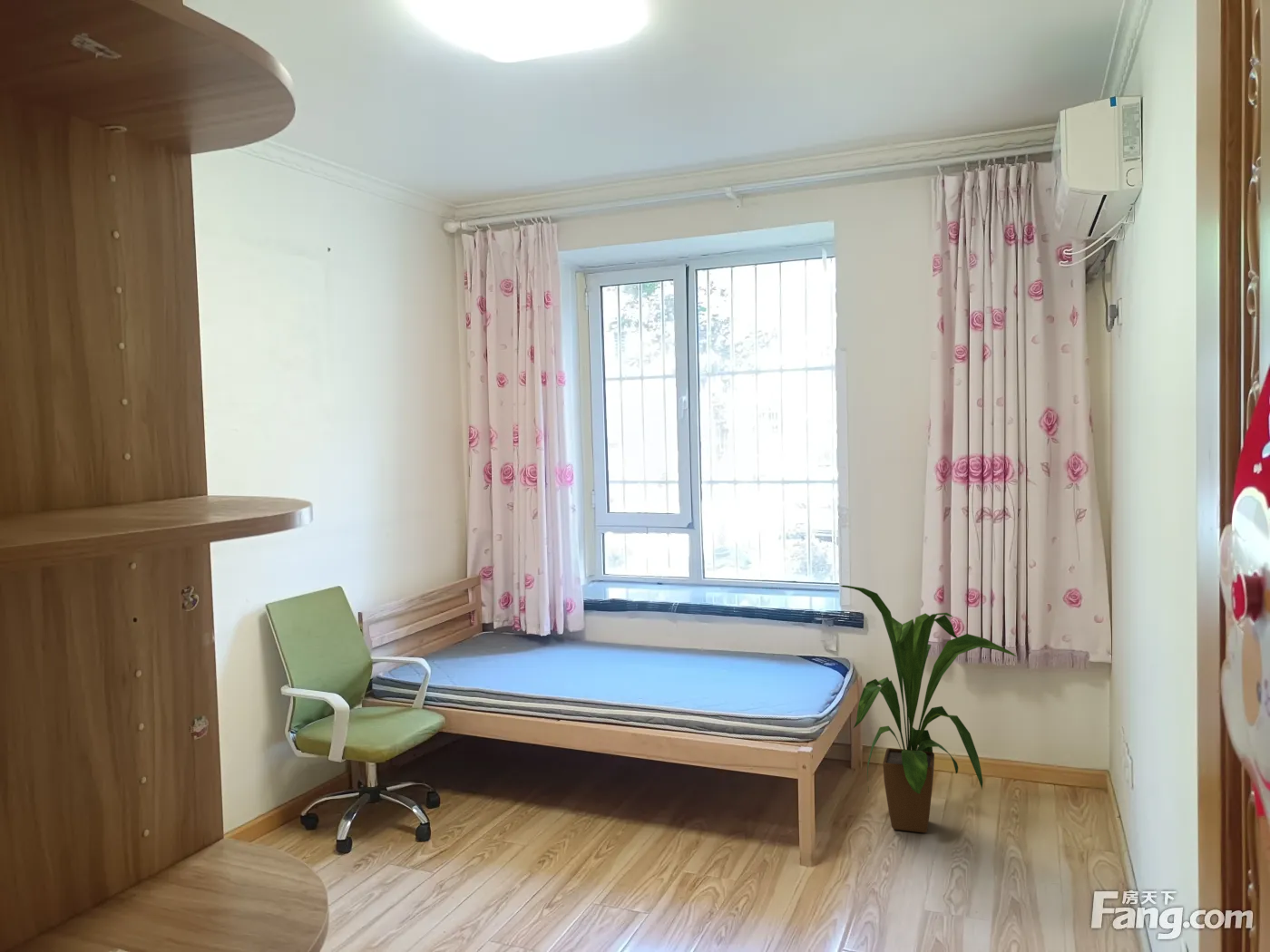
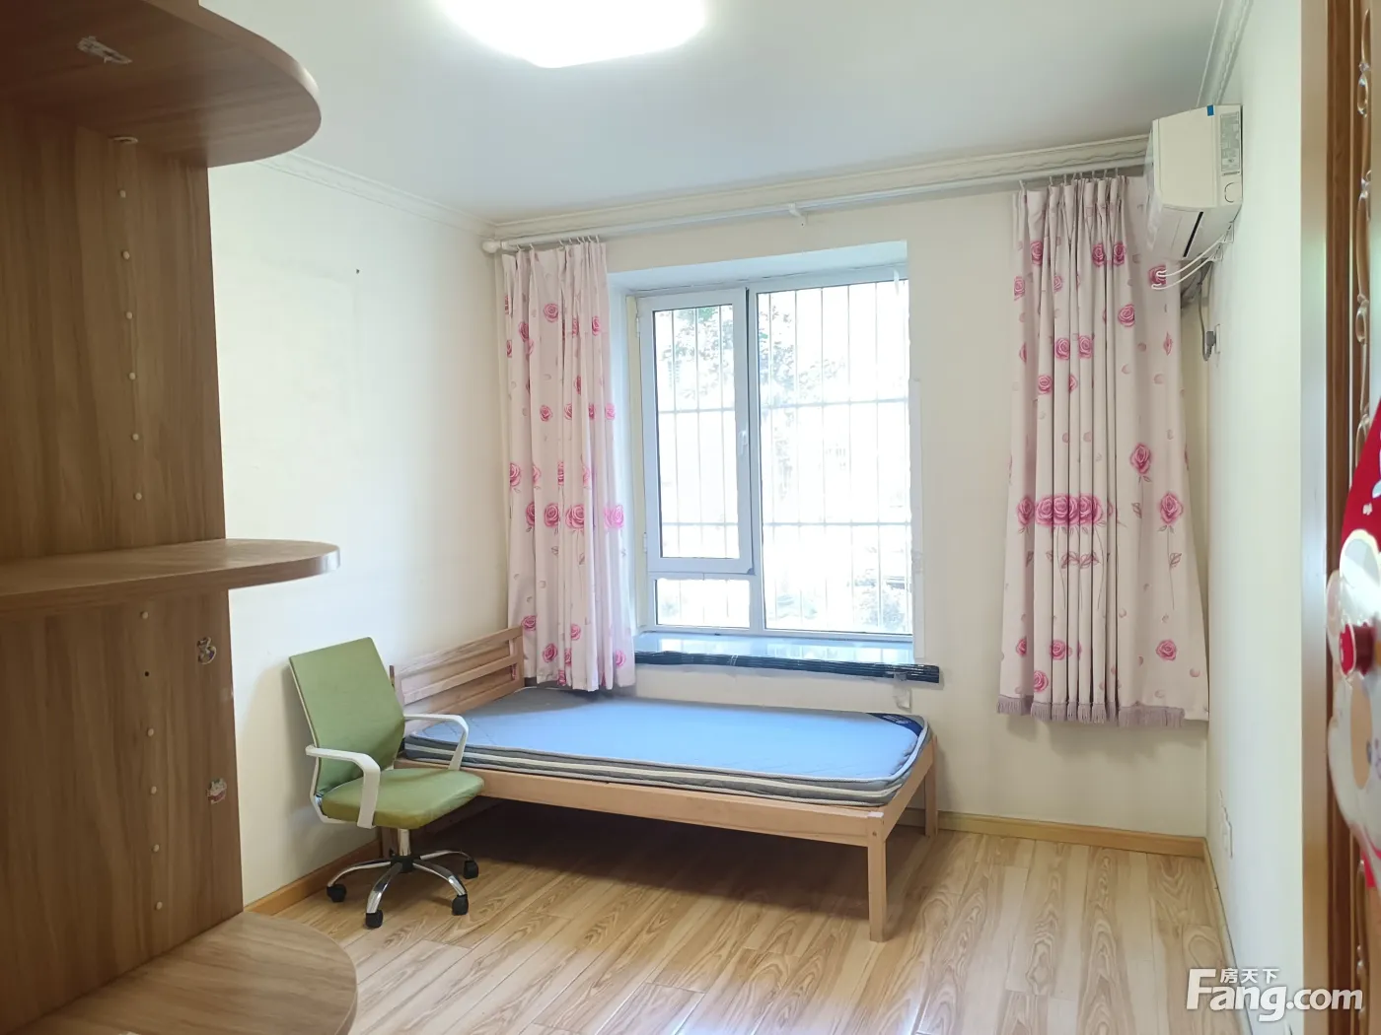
- house plant [840,585,1017,834]
